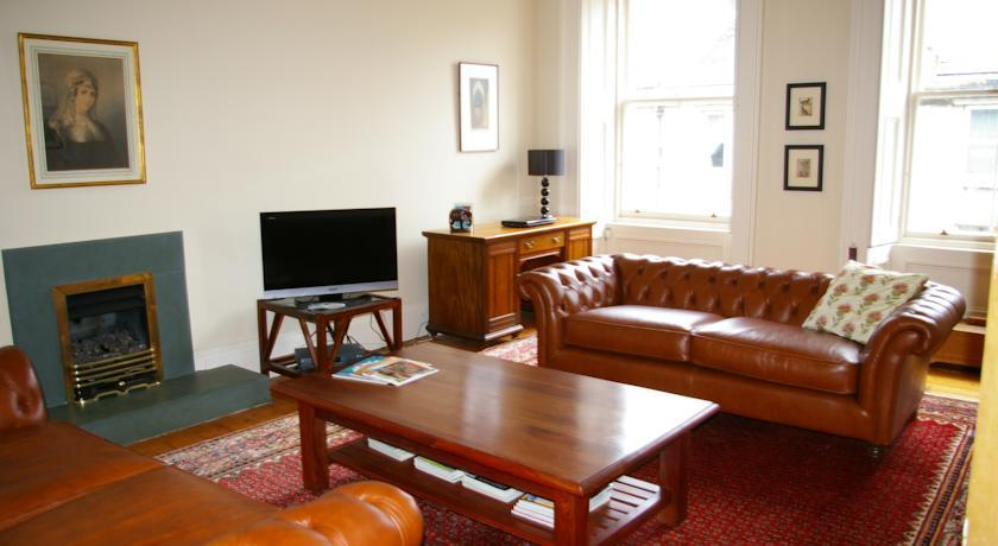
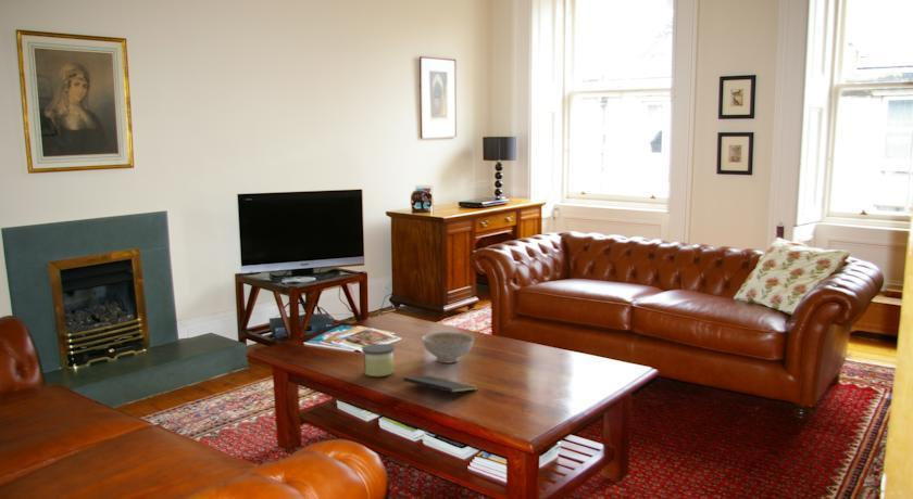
+ candle [361,343,396,378]
+ decorative bowl [421,331,475,363]
+ notepad [402,374,478,402]
